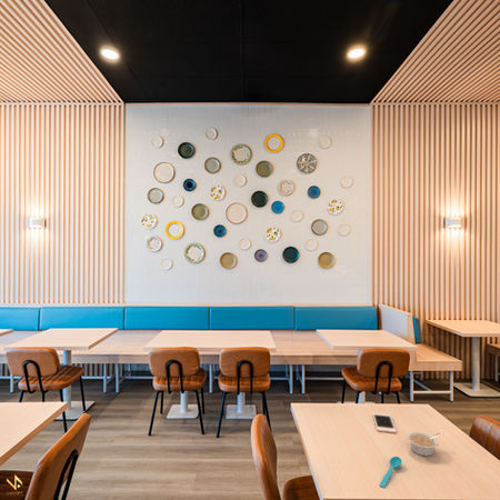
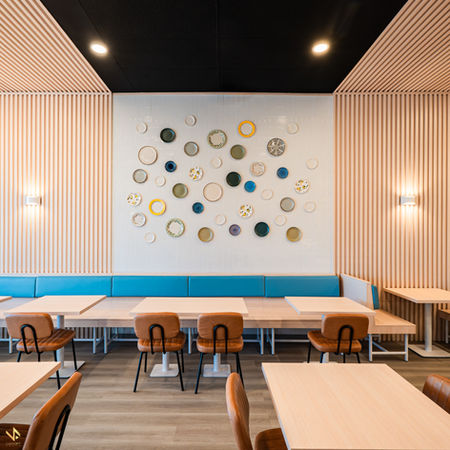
- spoon [379,456,403,489]
- cell phone [372,412,398,434]
- legume [406,430,441,457]
